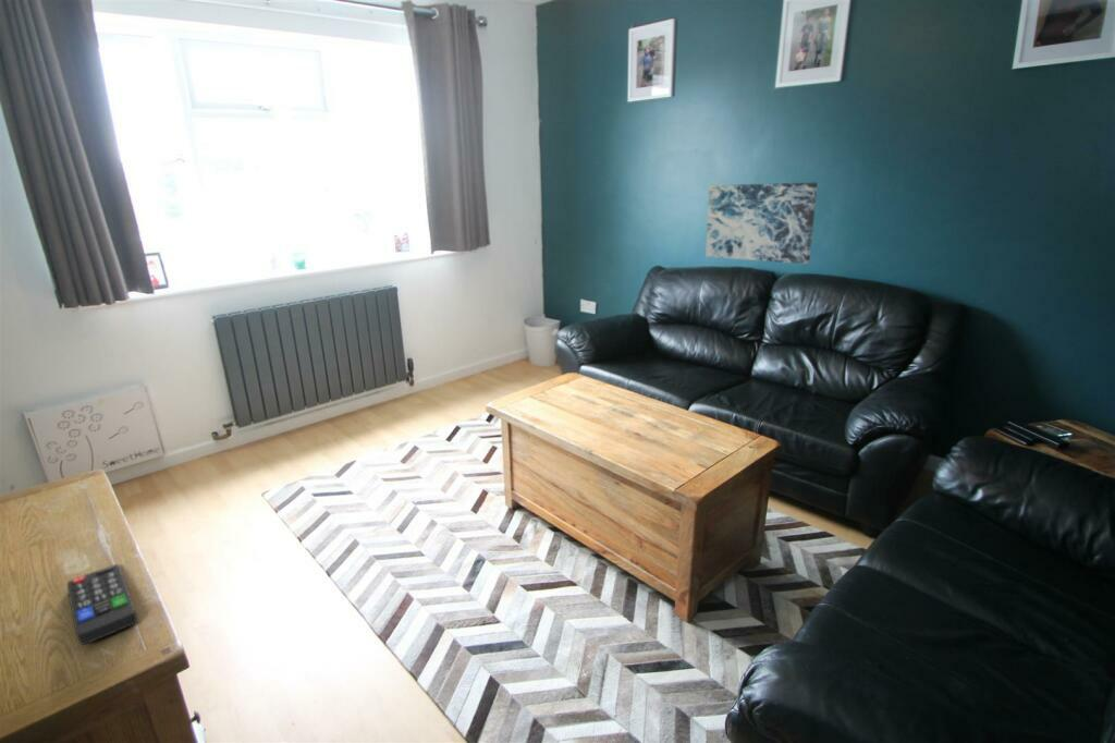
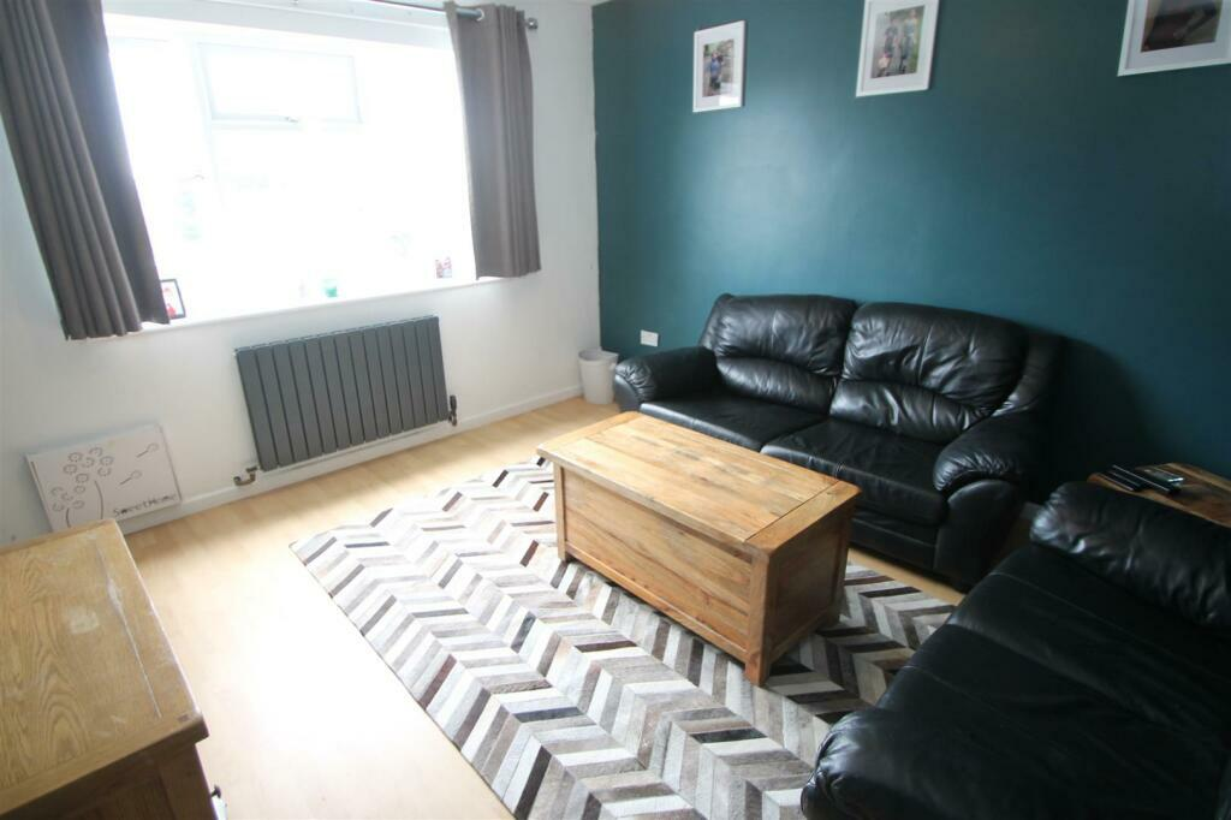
- wall art [704,182,819,265]
- remote control [66,563,138,646]
